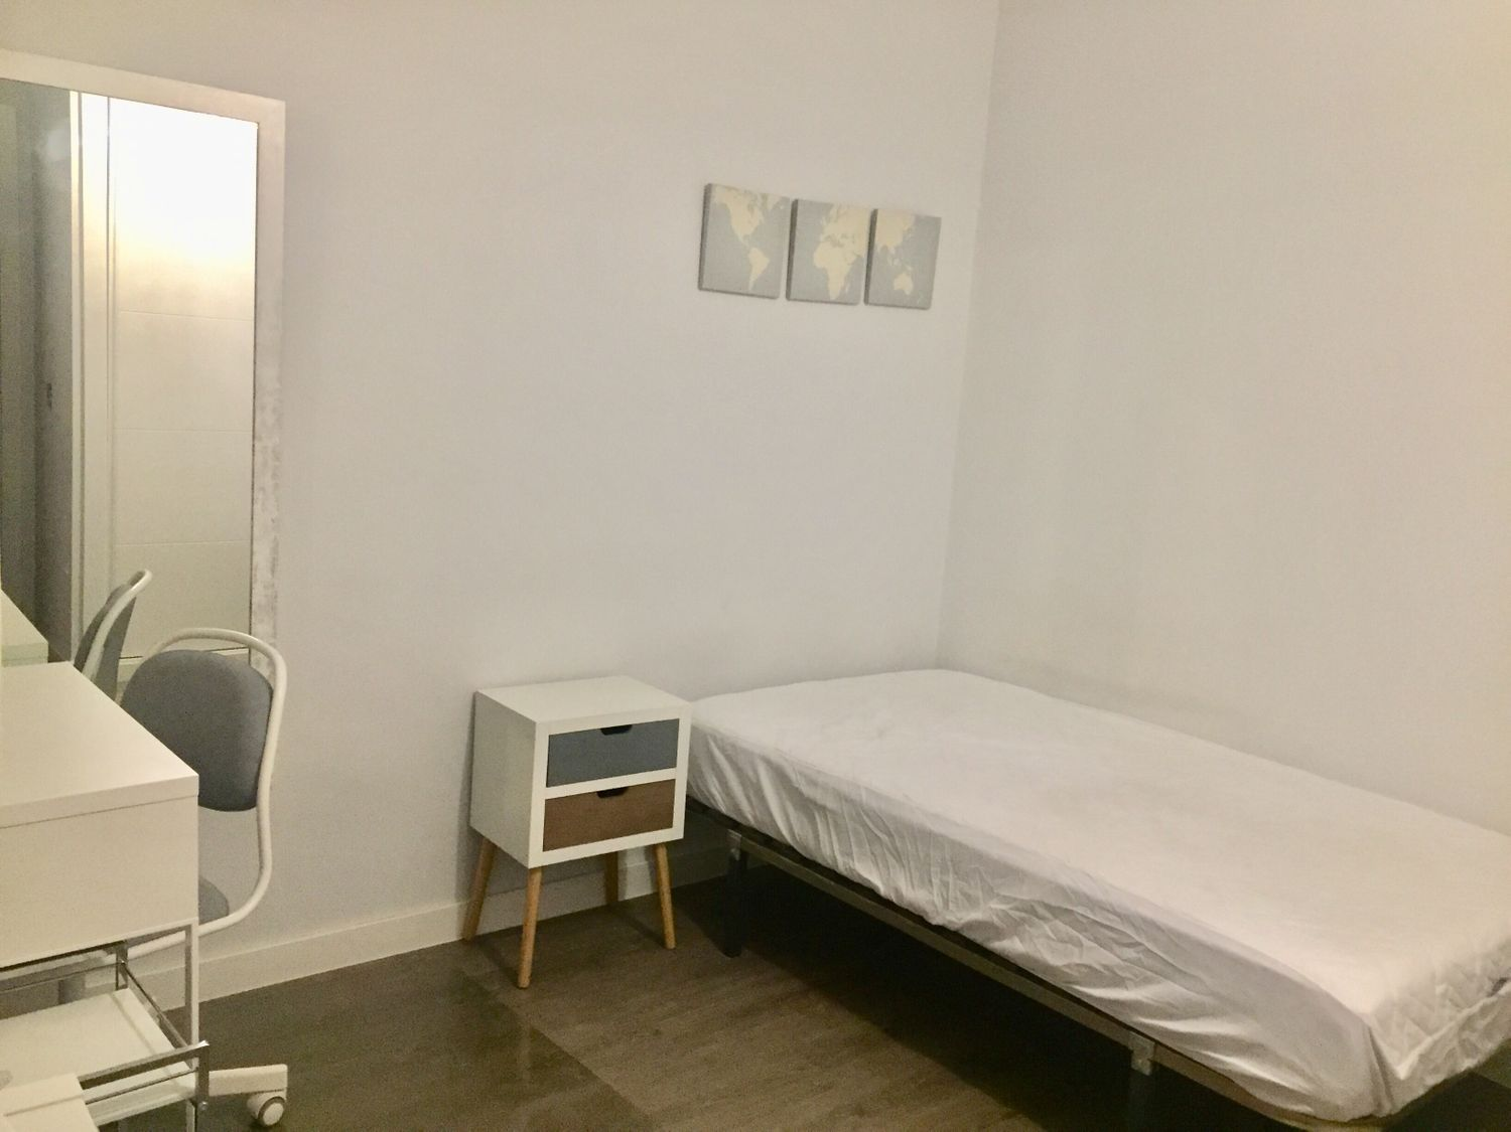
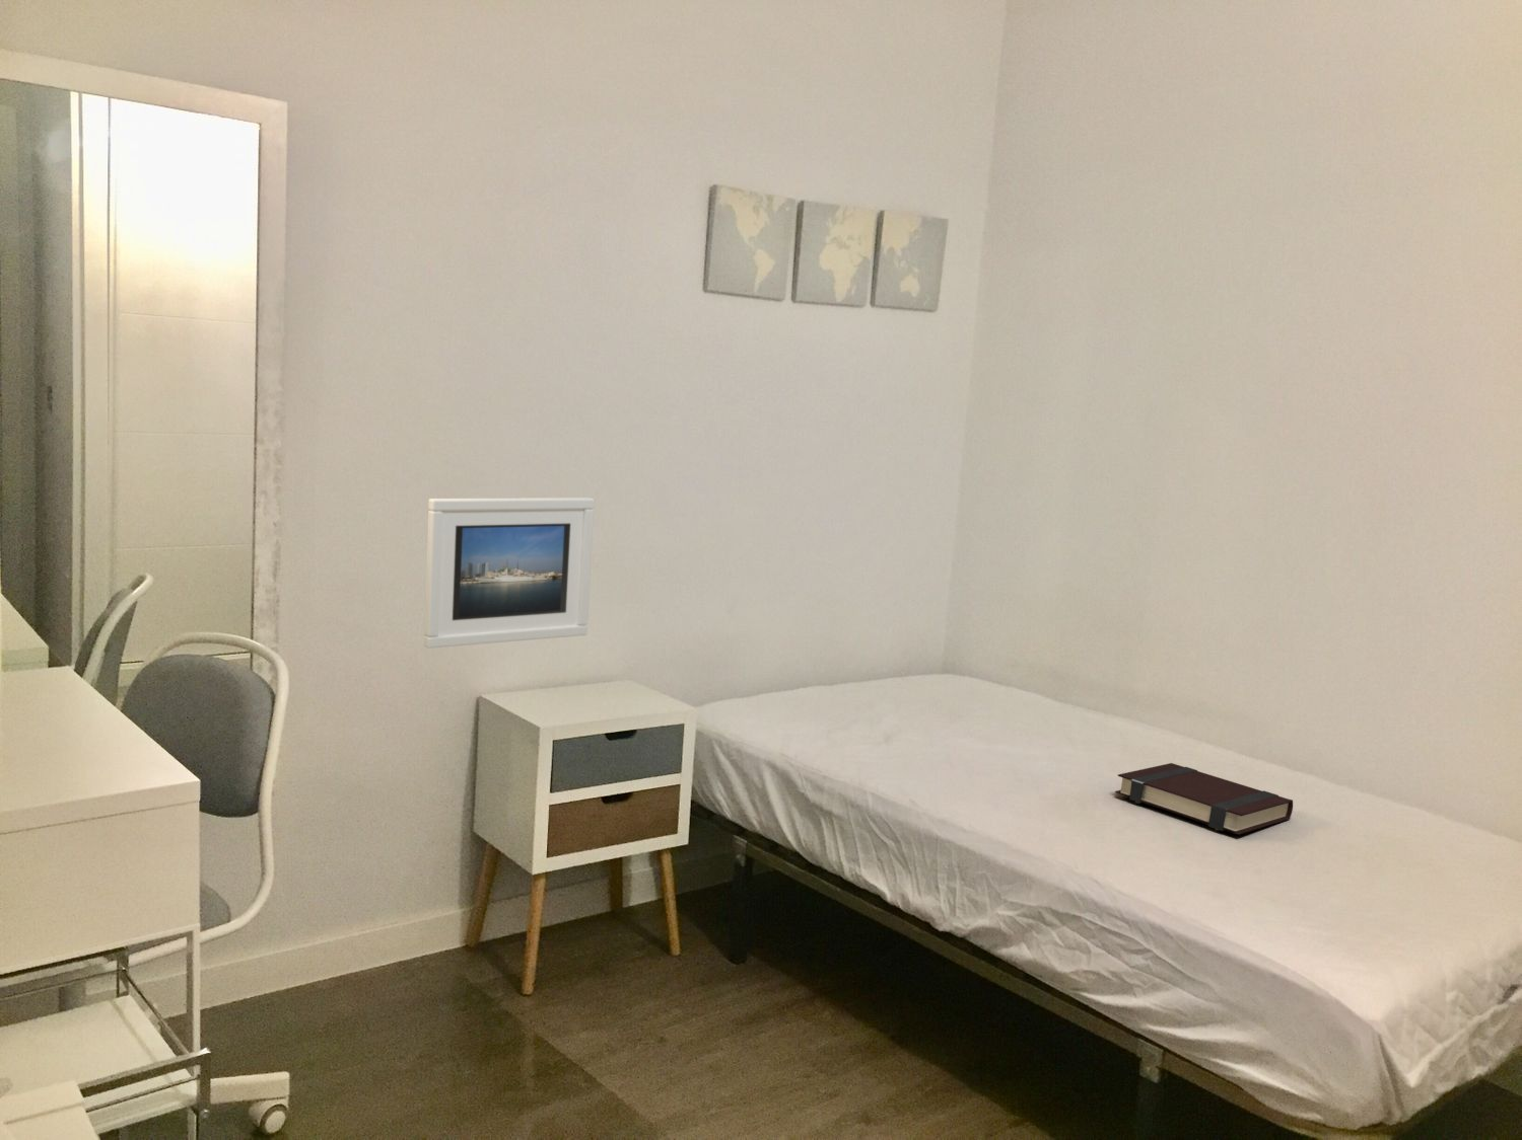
+ book [1115,762,1294,836]
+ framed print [423,497,596,649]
